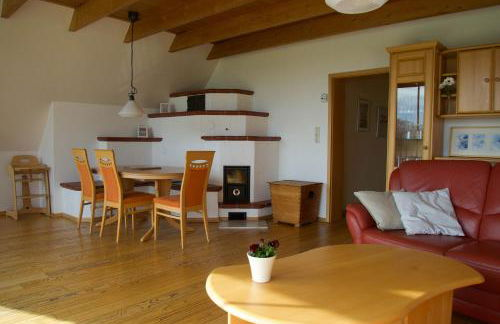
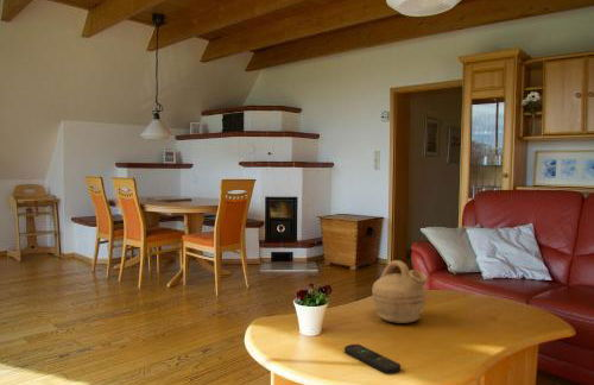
+ teapot [371,259,429,324]
+ remote control [343,343,402,374]
